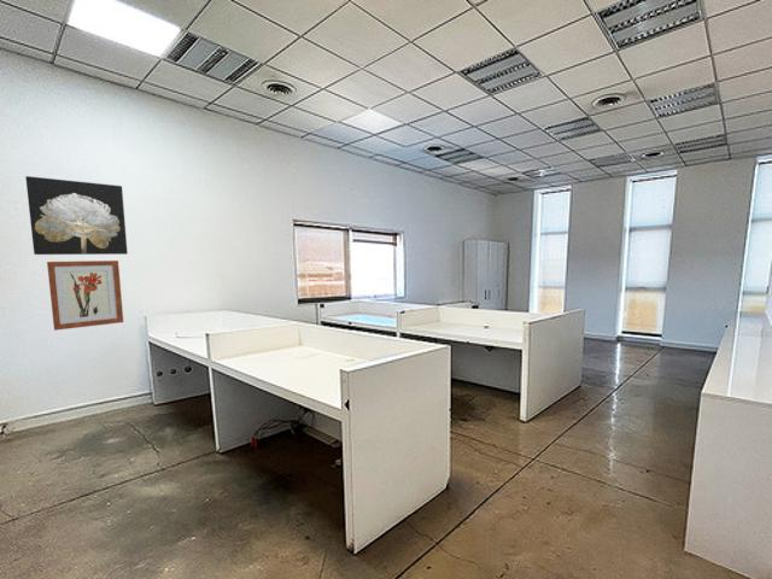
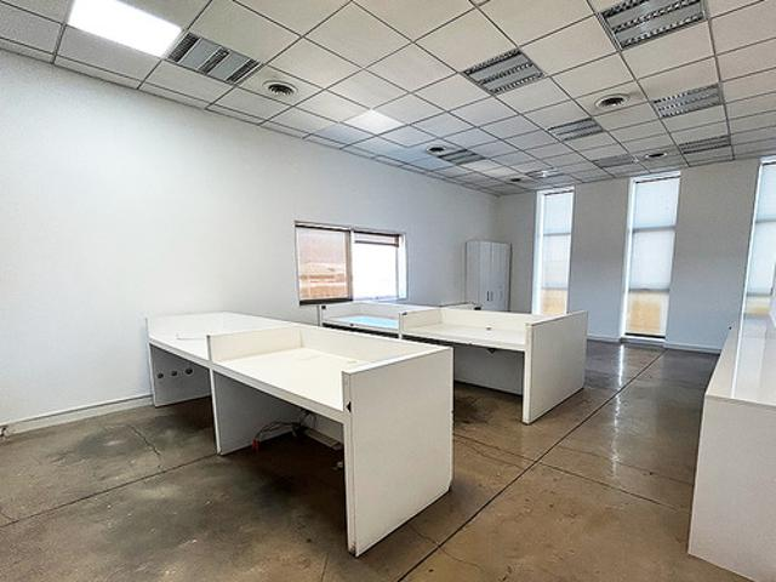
- wall art [46,259,124,332]
- wall art [24,175,129,256]
